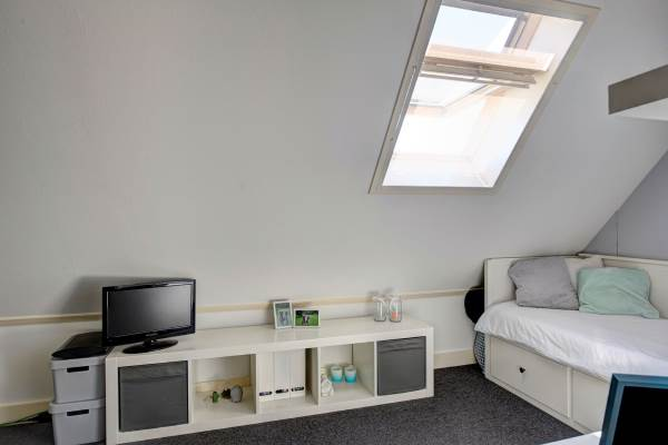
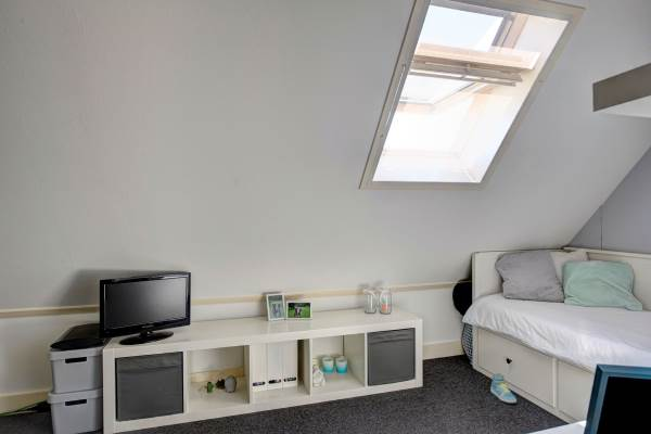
+ sneaker [489,372,518,404]
